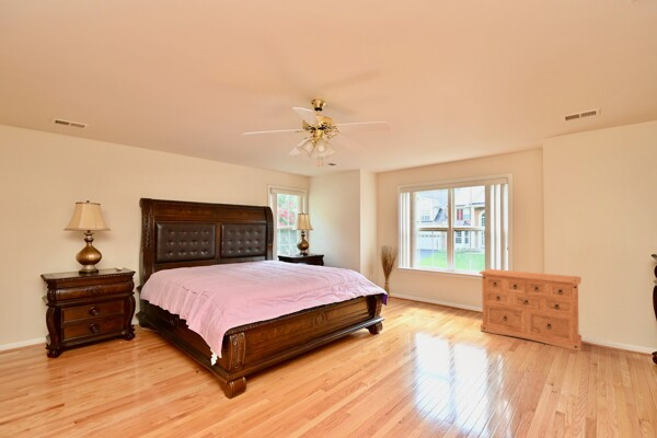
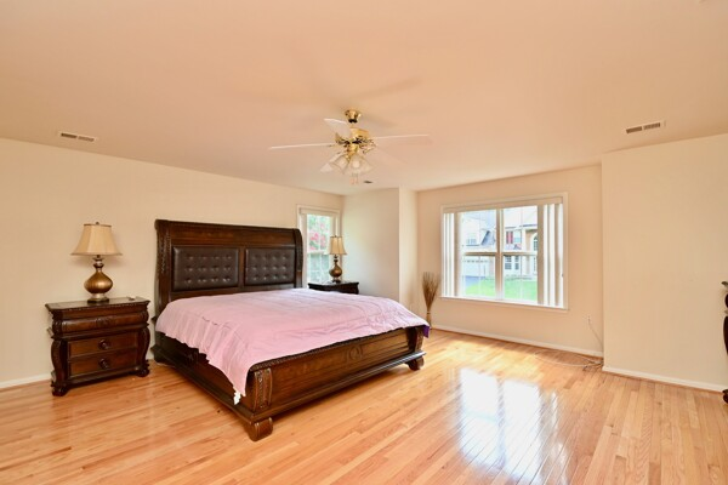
- dresser [479,268,583,353]
